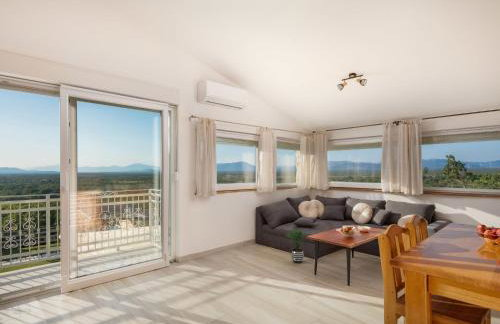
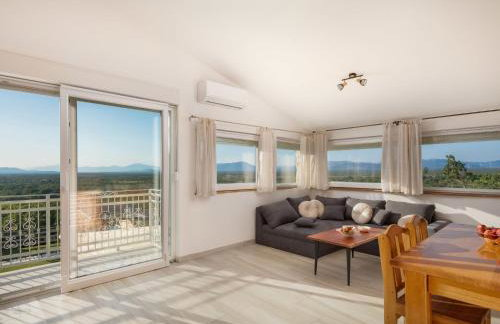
- potted plant [284,228,308,264]
